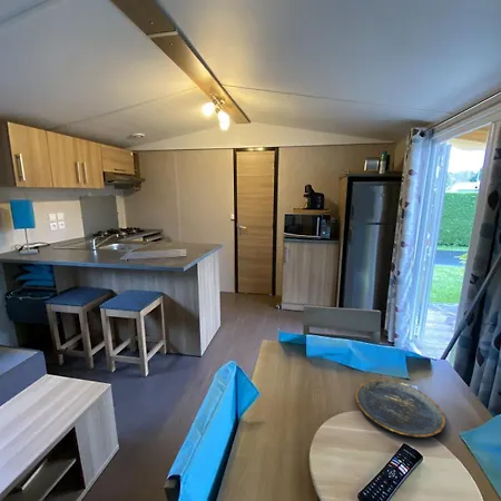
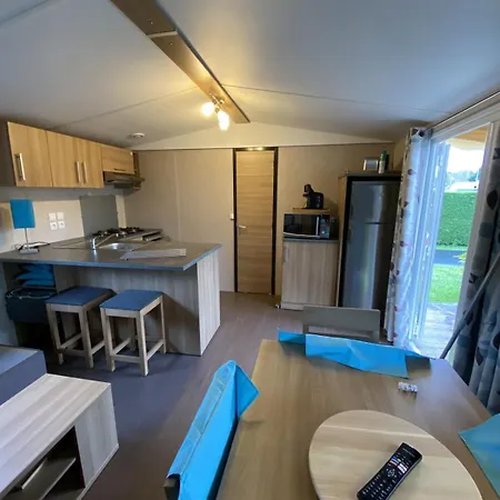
- plate [354,379,446,439]
